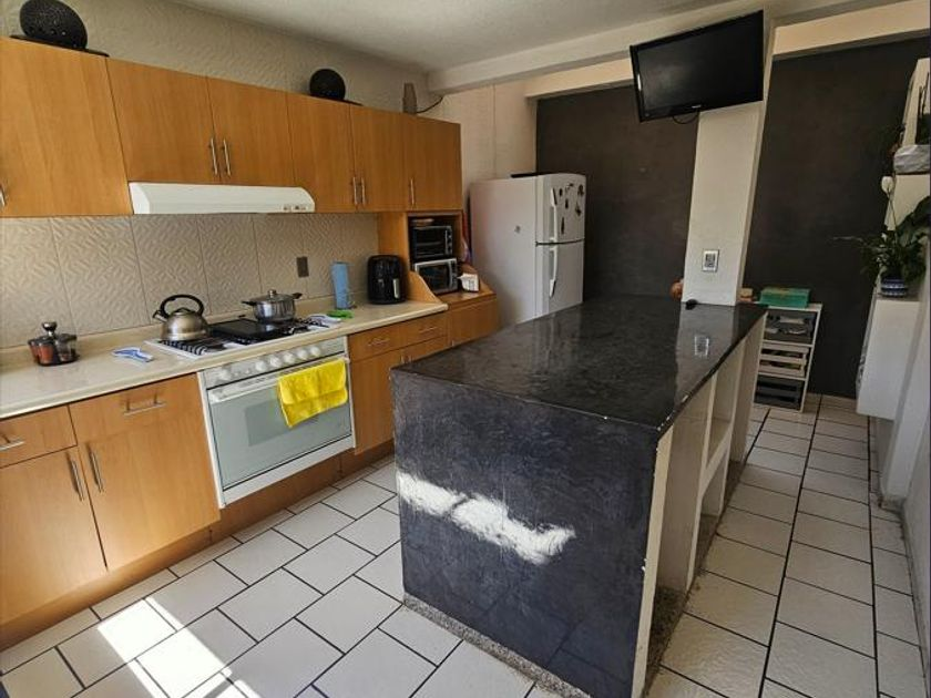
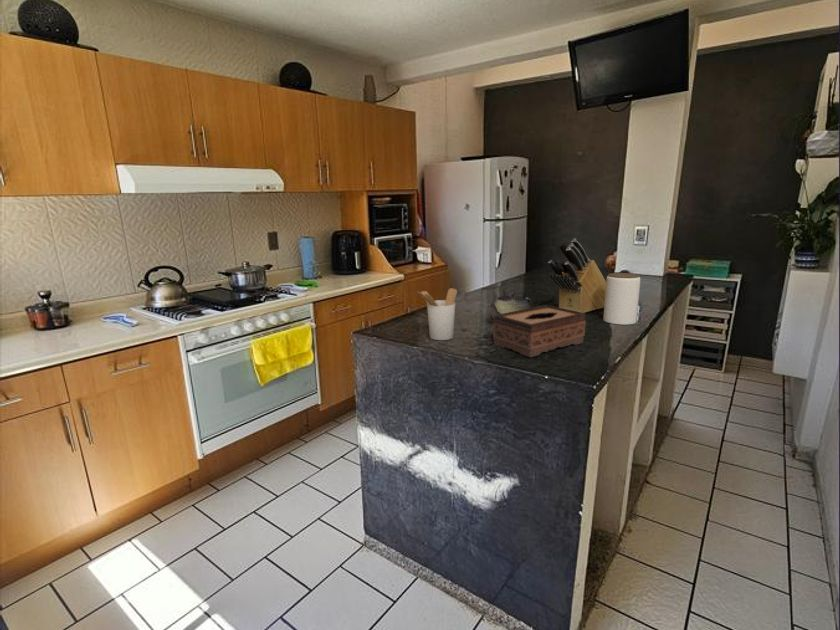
+ jar [602,272,641,326]
+ knife block [547,238,607,313]
+ tissue box [492,304,587,358]
+ teapot [488,291,532,321]
+ utensil holder [416,287,458,341]
